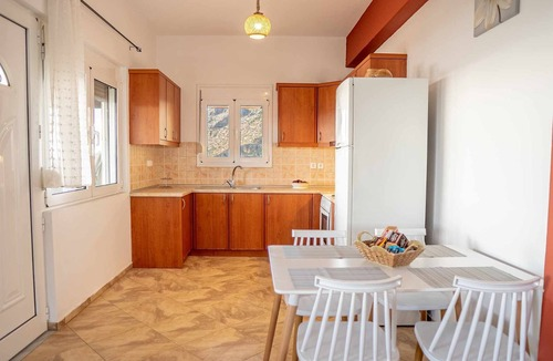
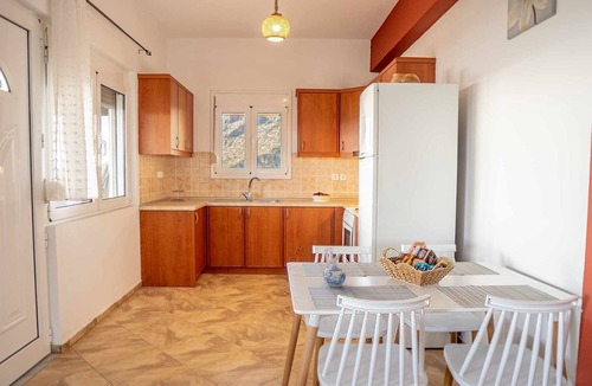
+ ceramic pitcher [322,246,347,288]
